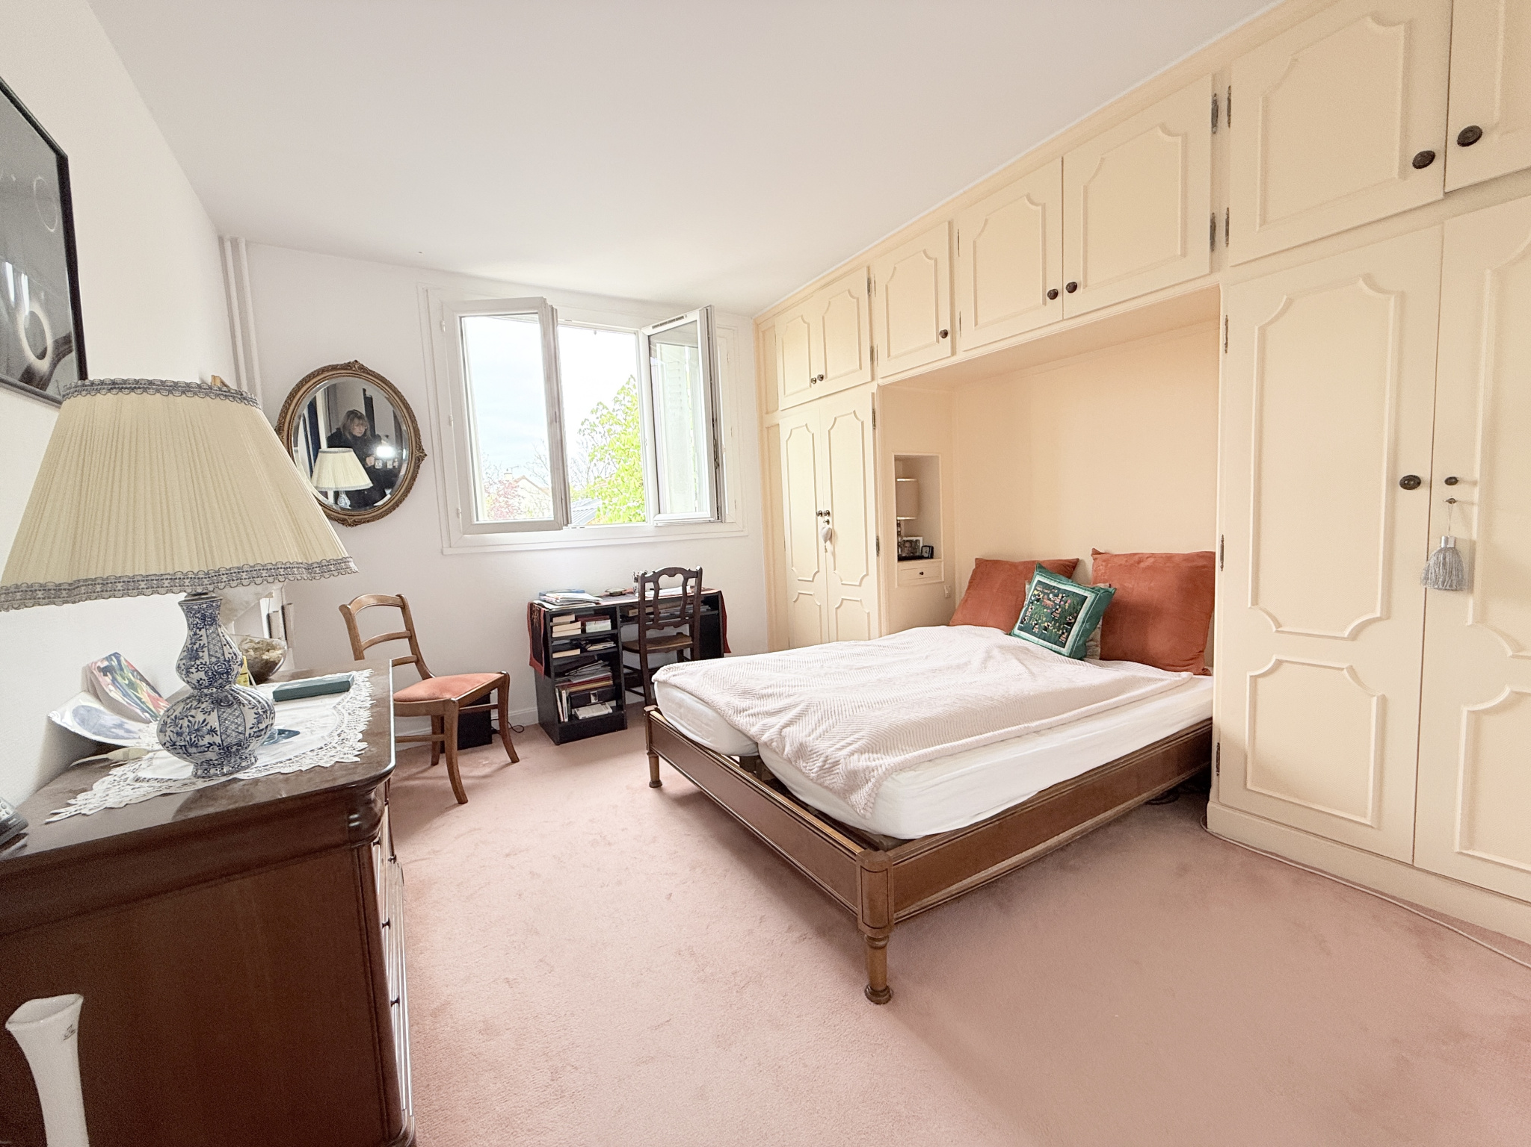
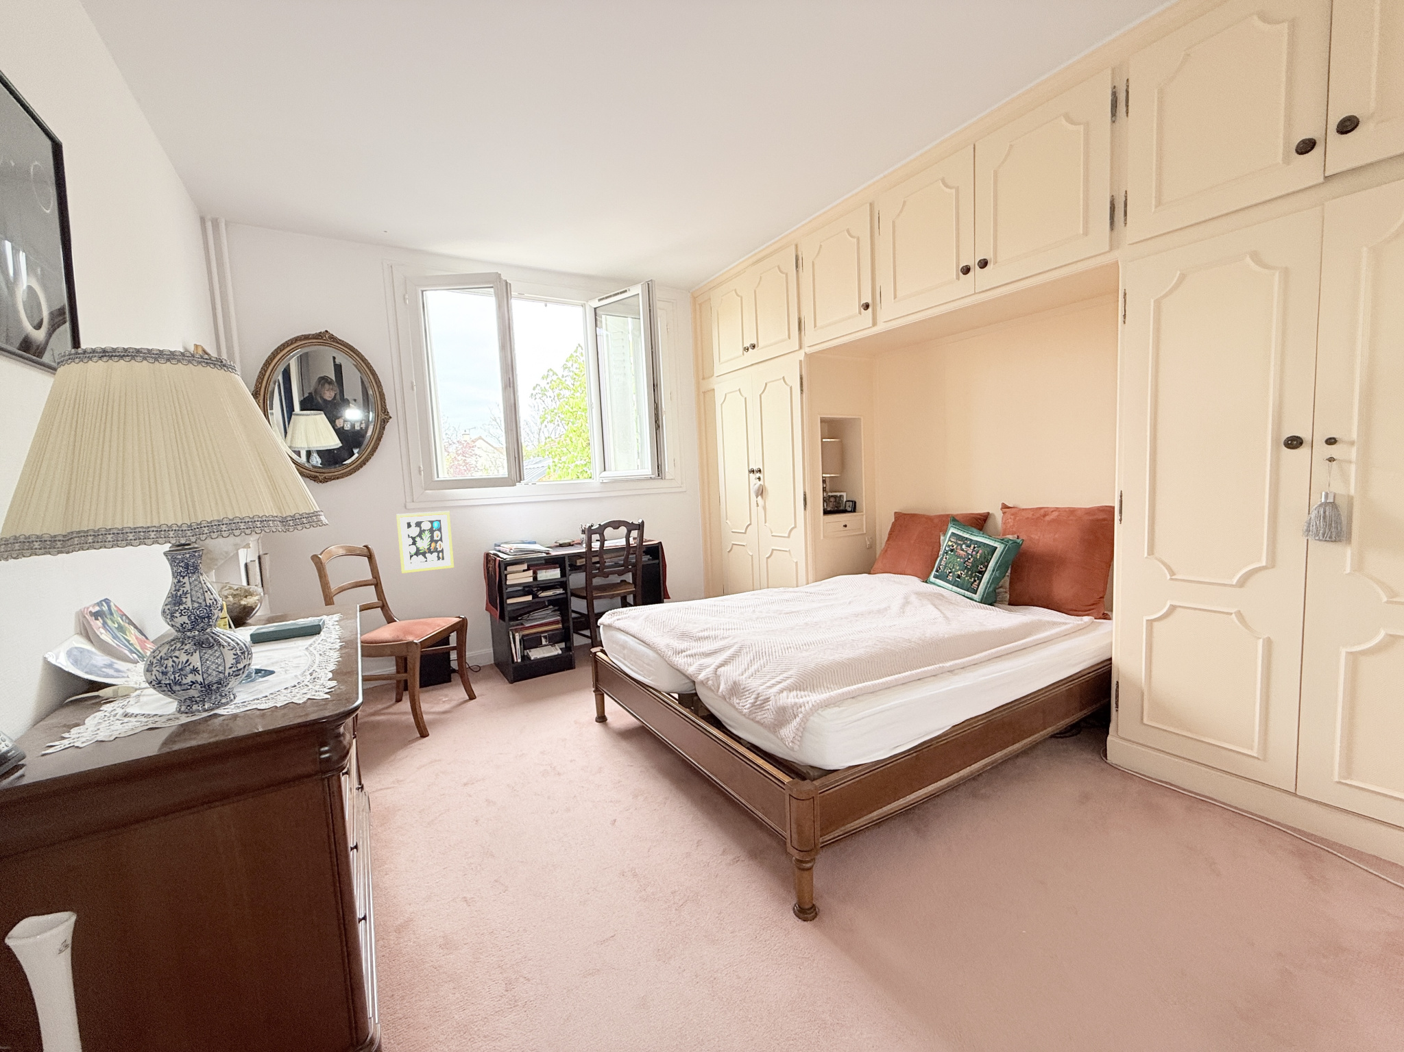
+ wall art [396,511,454,574]
